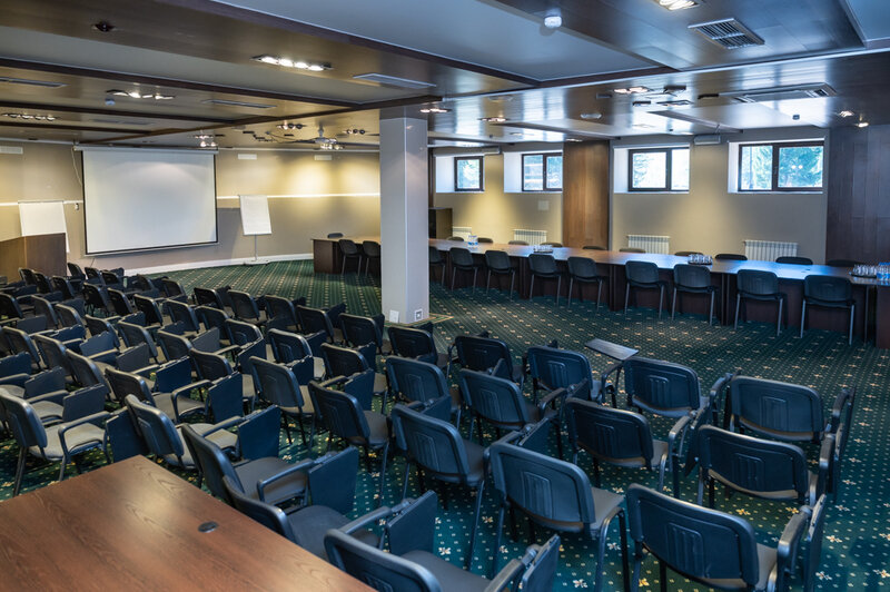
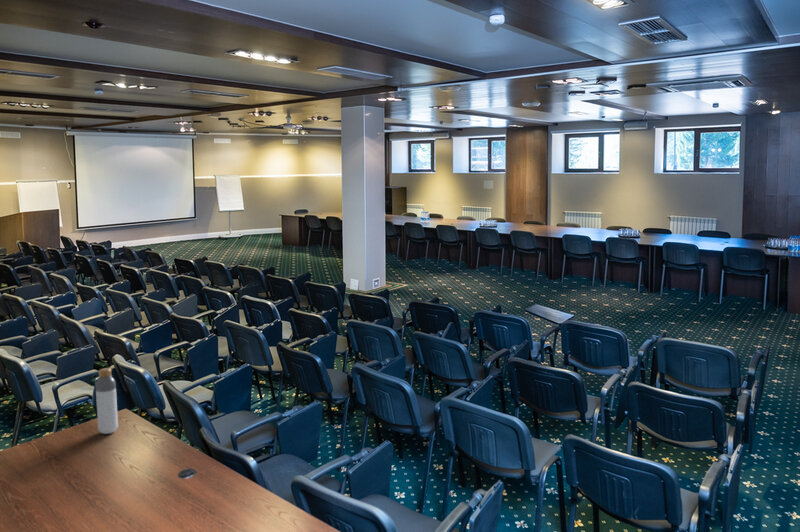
+ bottle [95,367,119,435]
